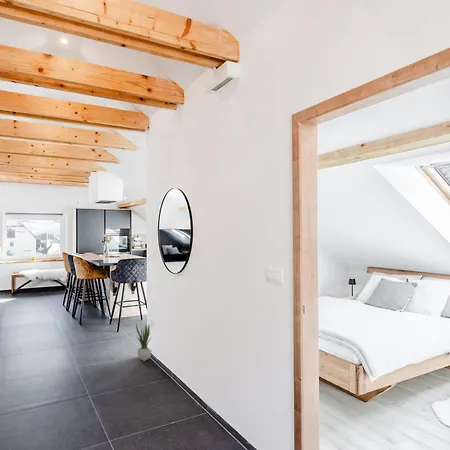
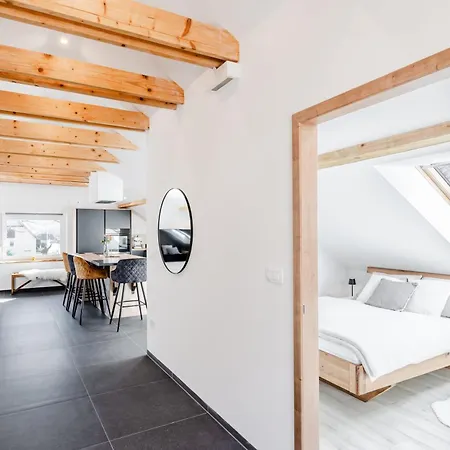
- potted plant [135,323,153,362]
